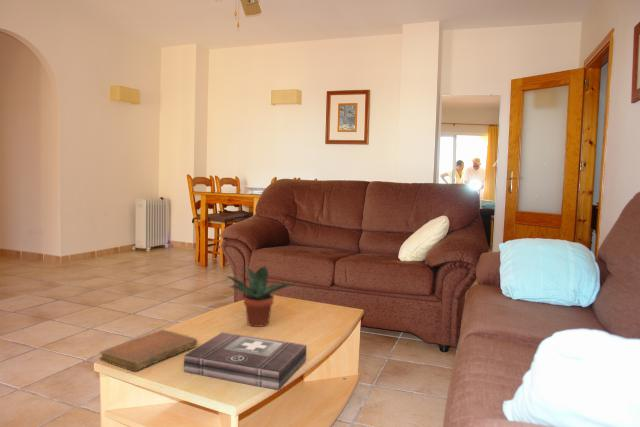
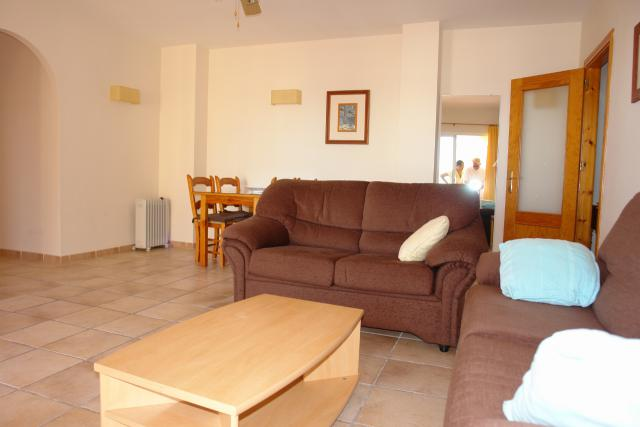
- first aid kit [183,331,308,391]
- notebook [98,329,199,372]
- potted plant [224,265,295,328]
